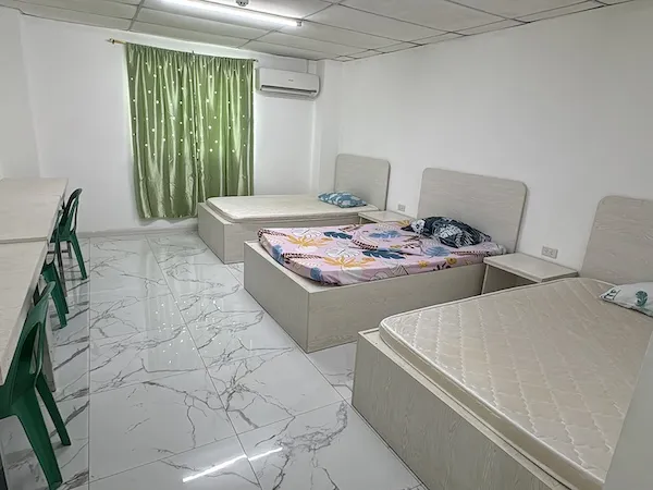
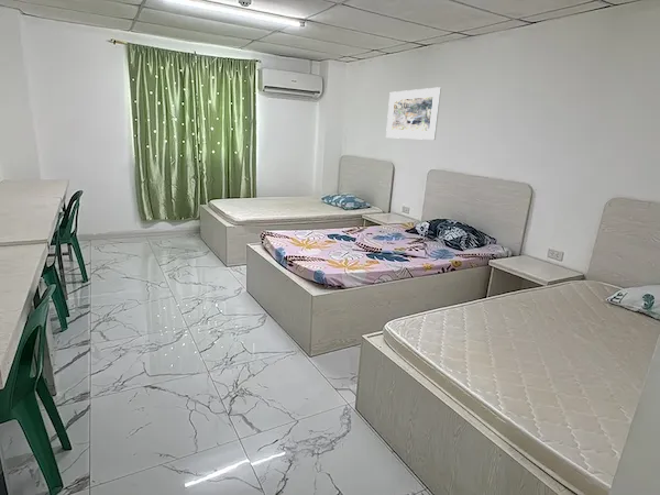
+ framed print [385,86,442,141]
